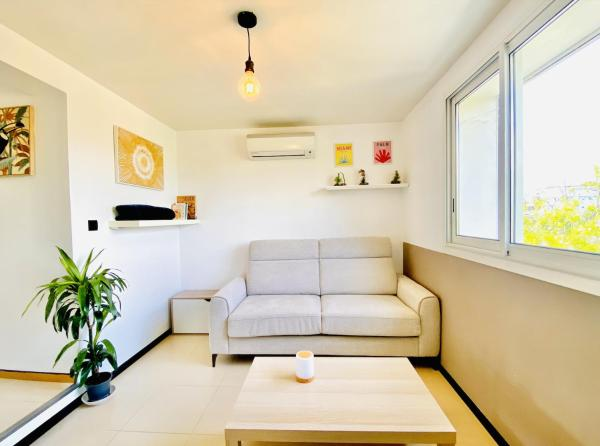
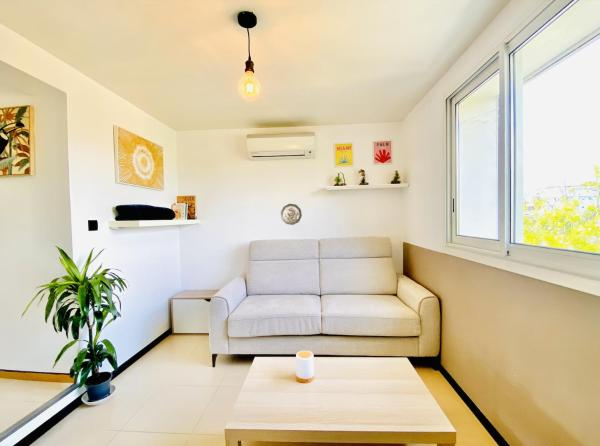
+ decorative plate [280,203,303,226]
